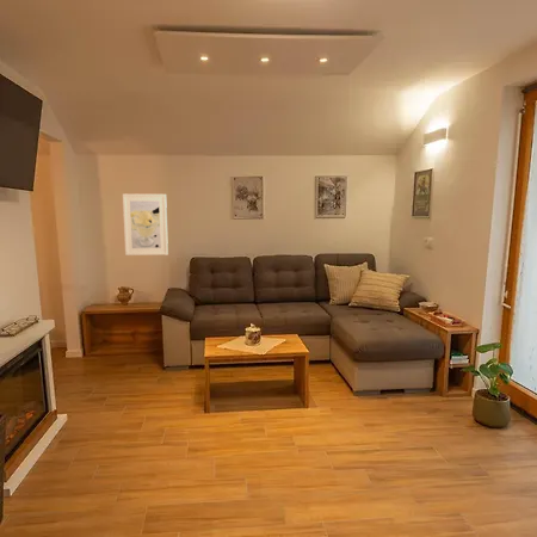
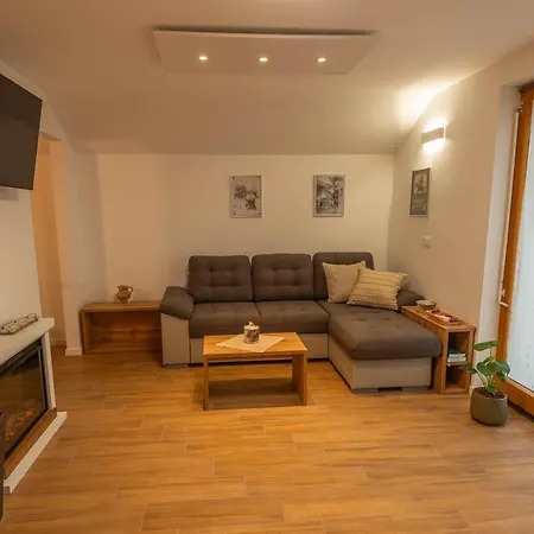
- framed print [122,193,169,257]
